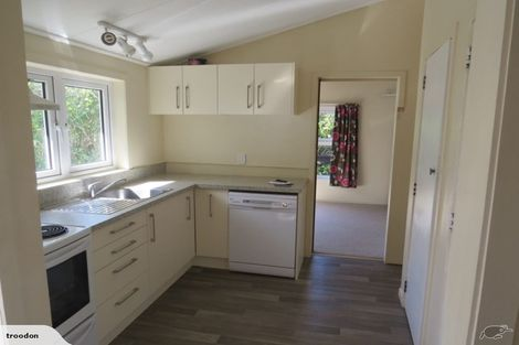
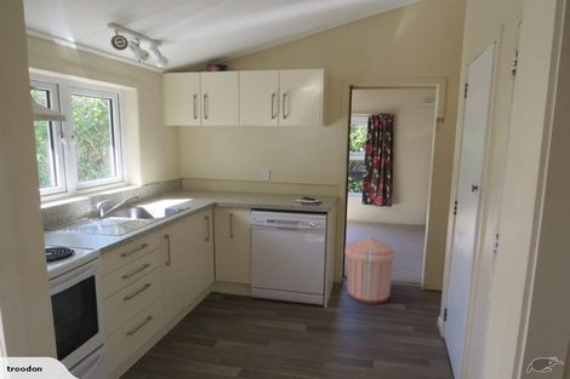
+ trash can [344,236,397,305]
